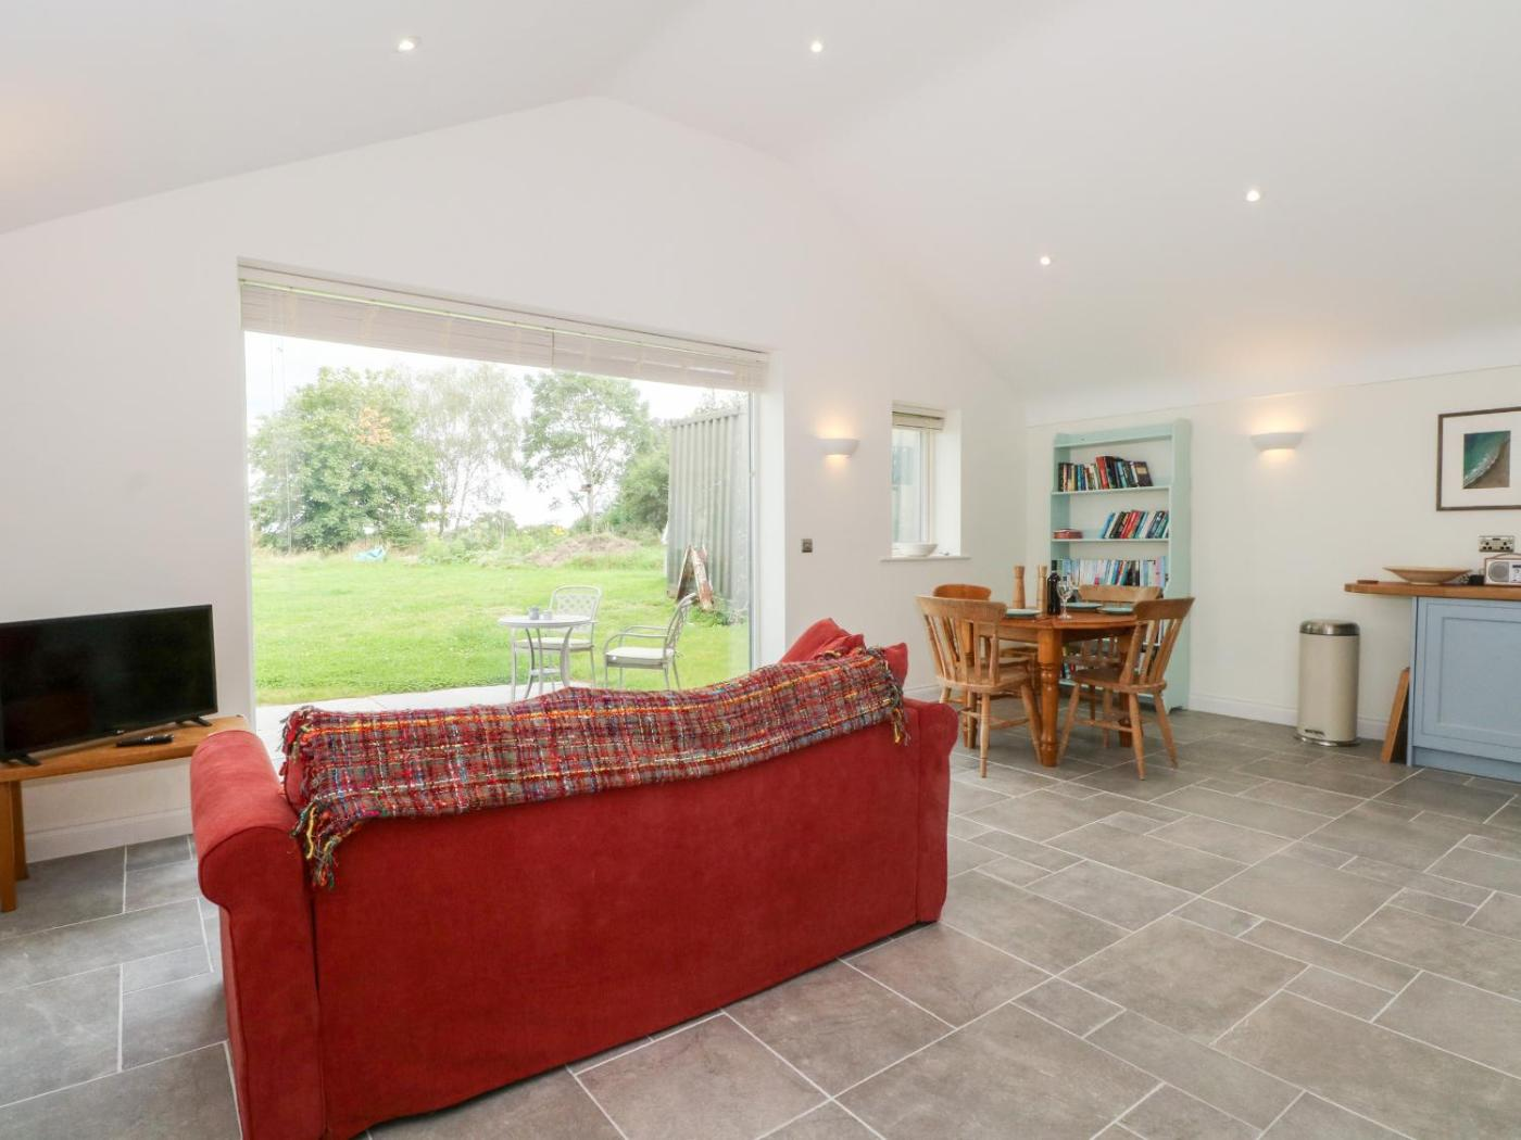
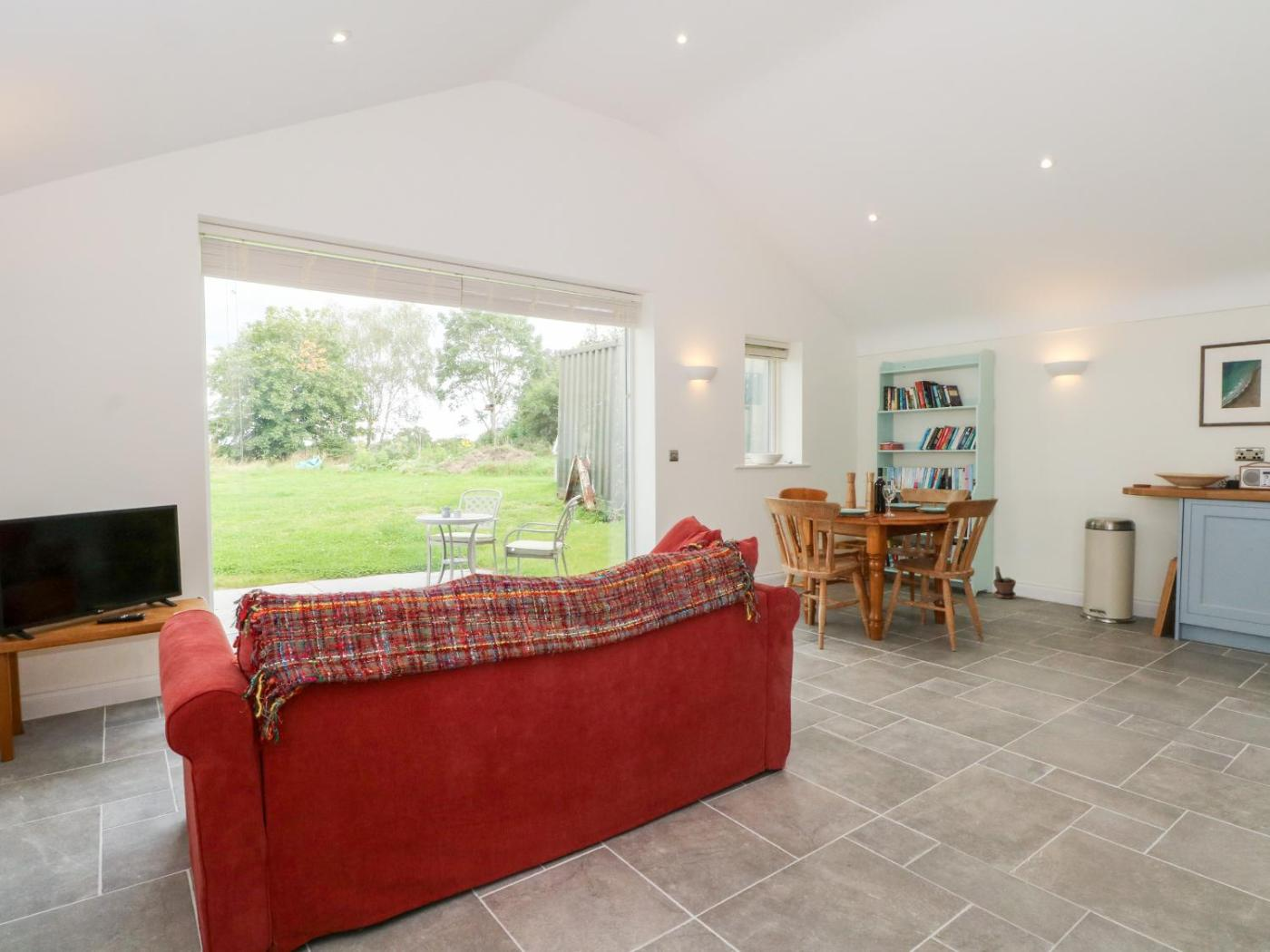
+ potted plant [992,565,1017,600]
